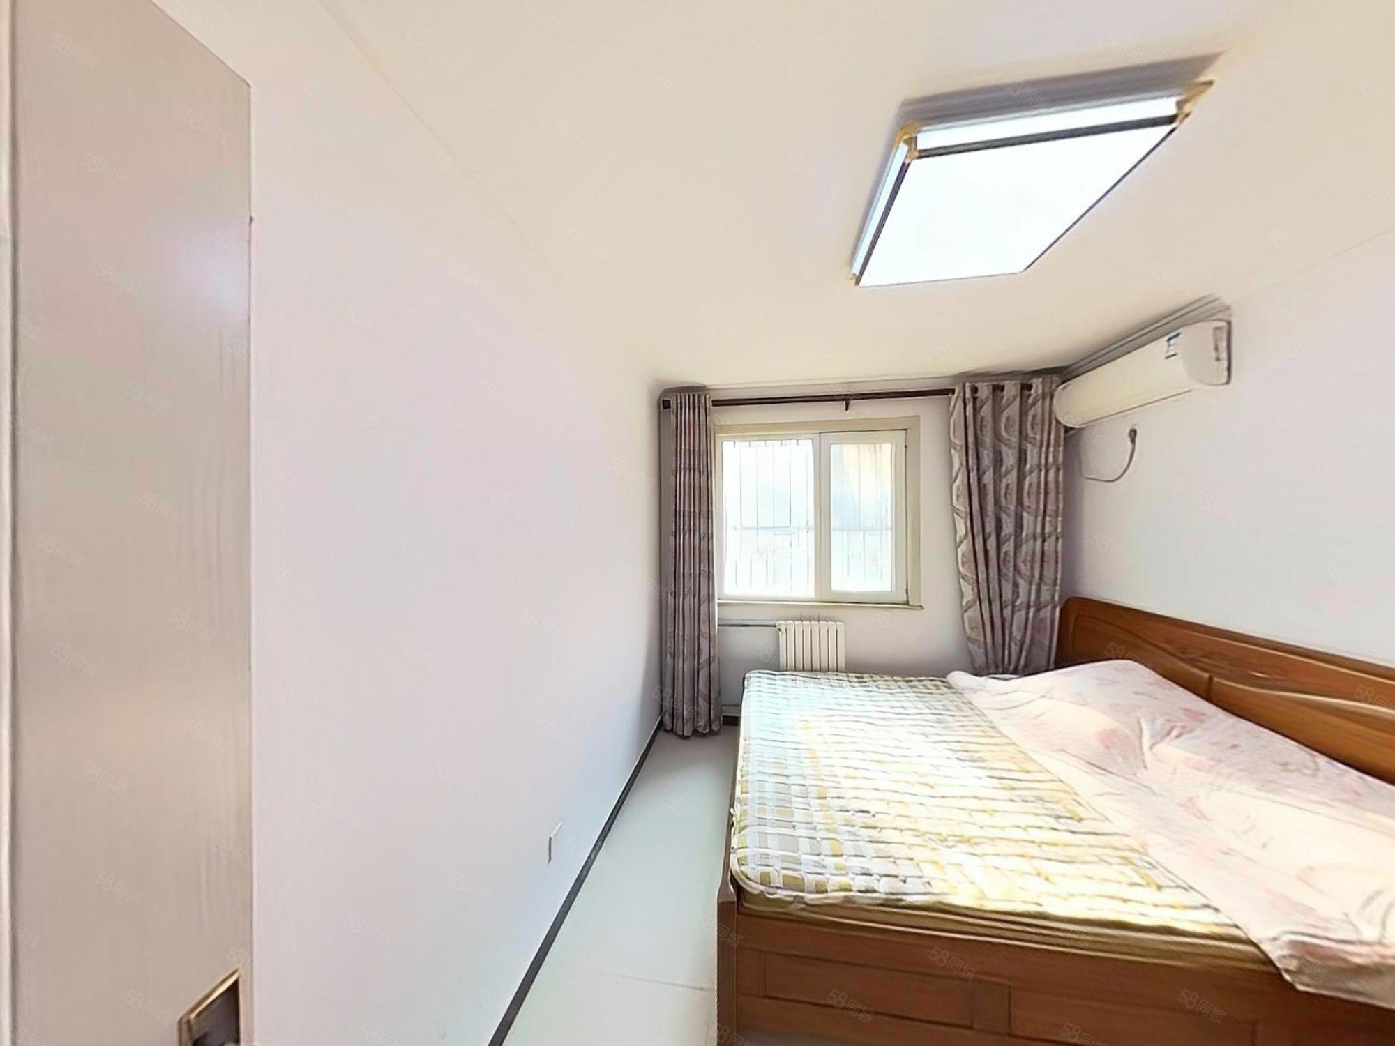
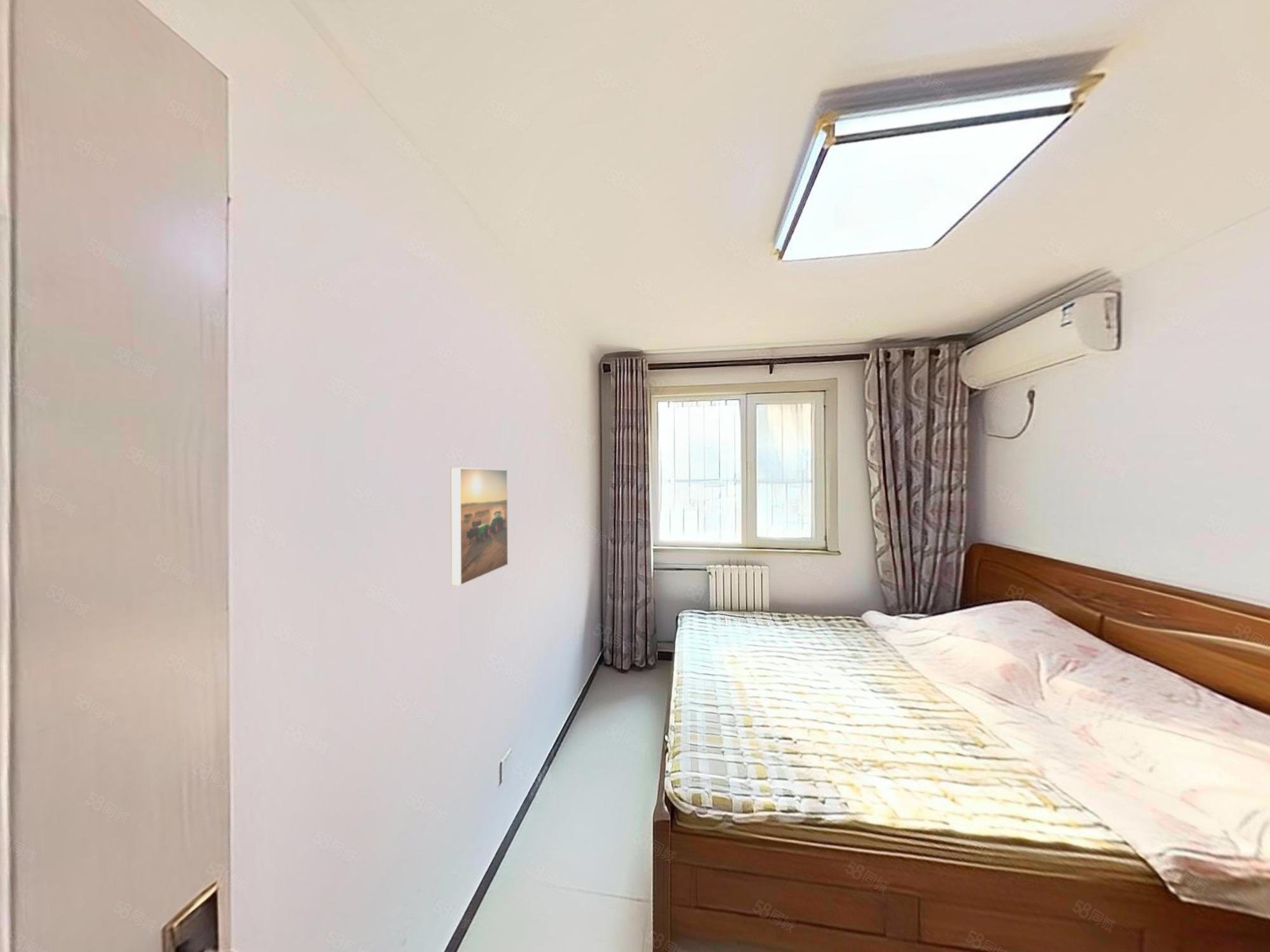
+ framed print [450,466,509,587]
